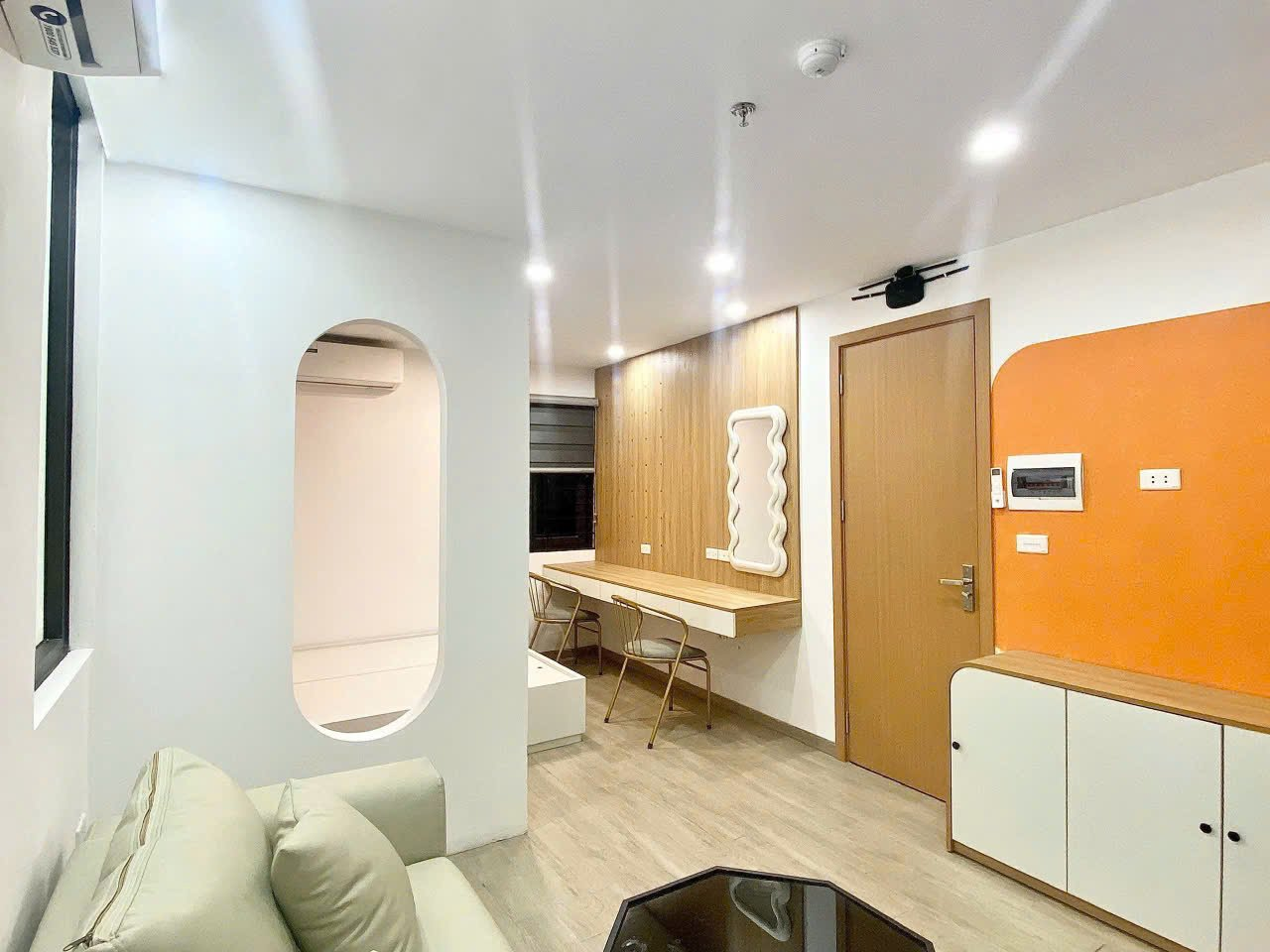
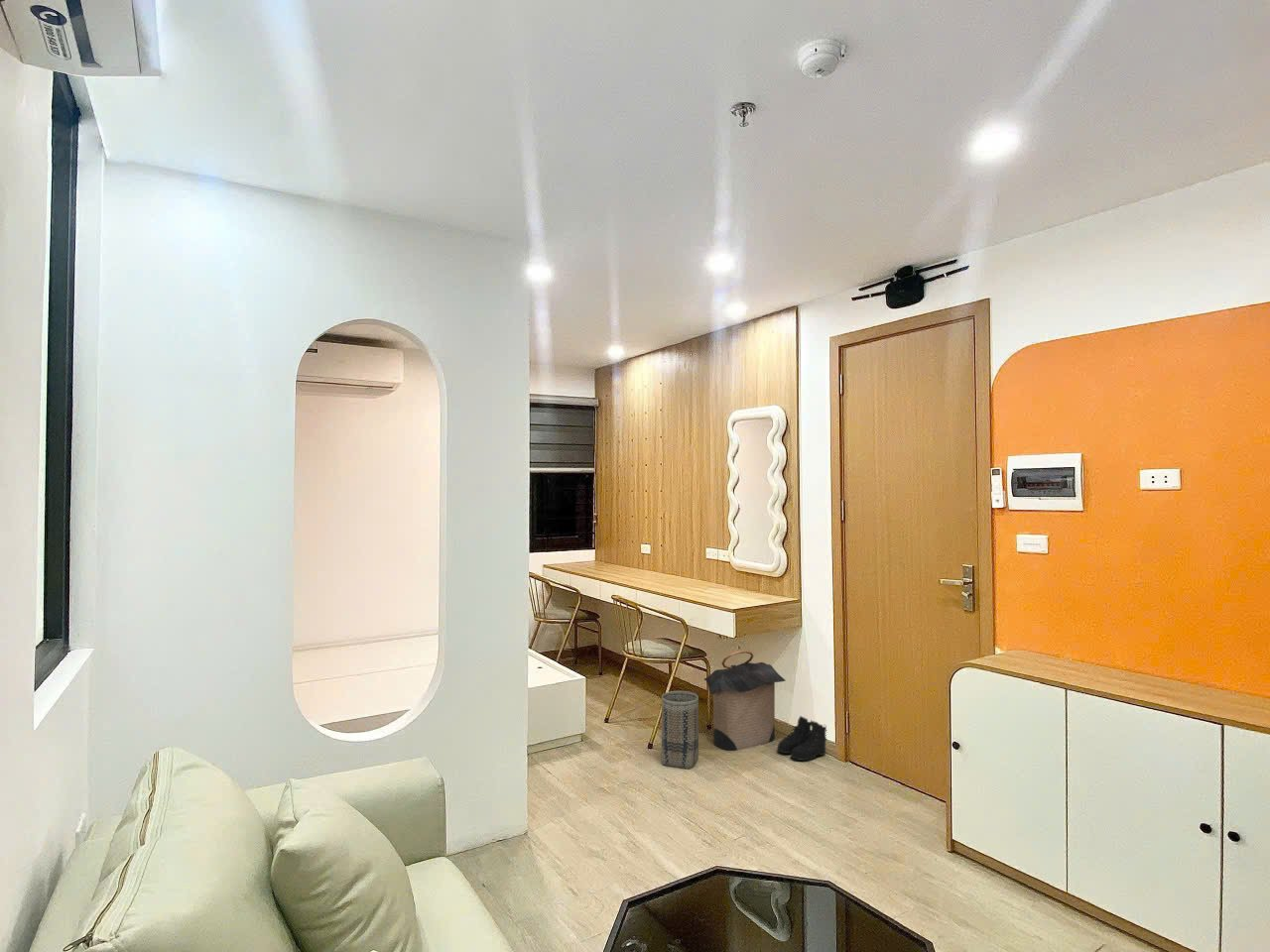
+ basket [661,690,699,770]
+ boots [776,715,827,763]
+ laundry hamper [703,650,787,752]
